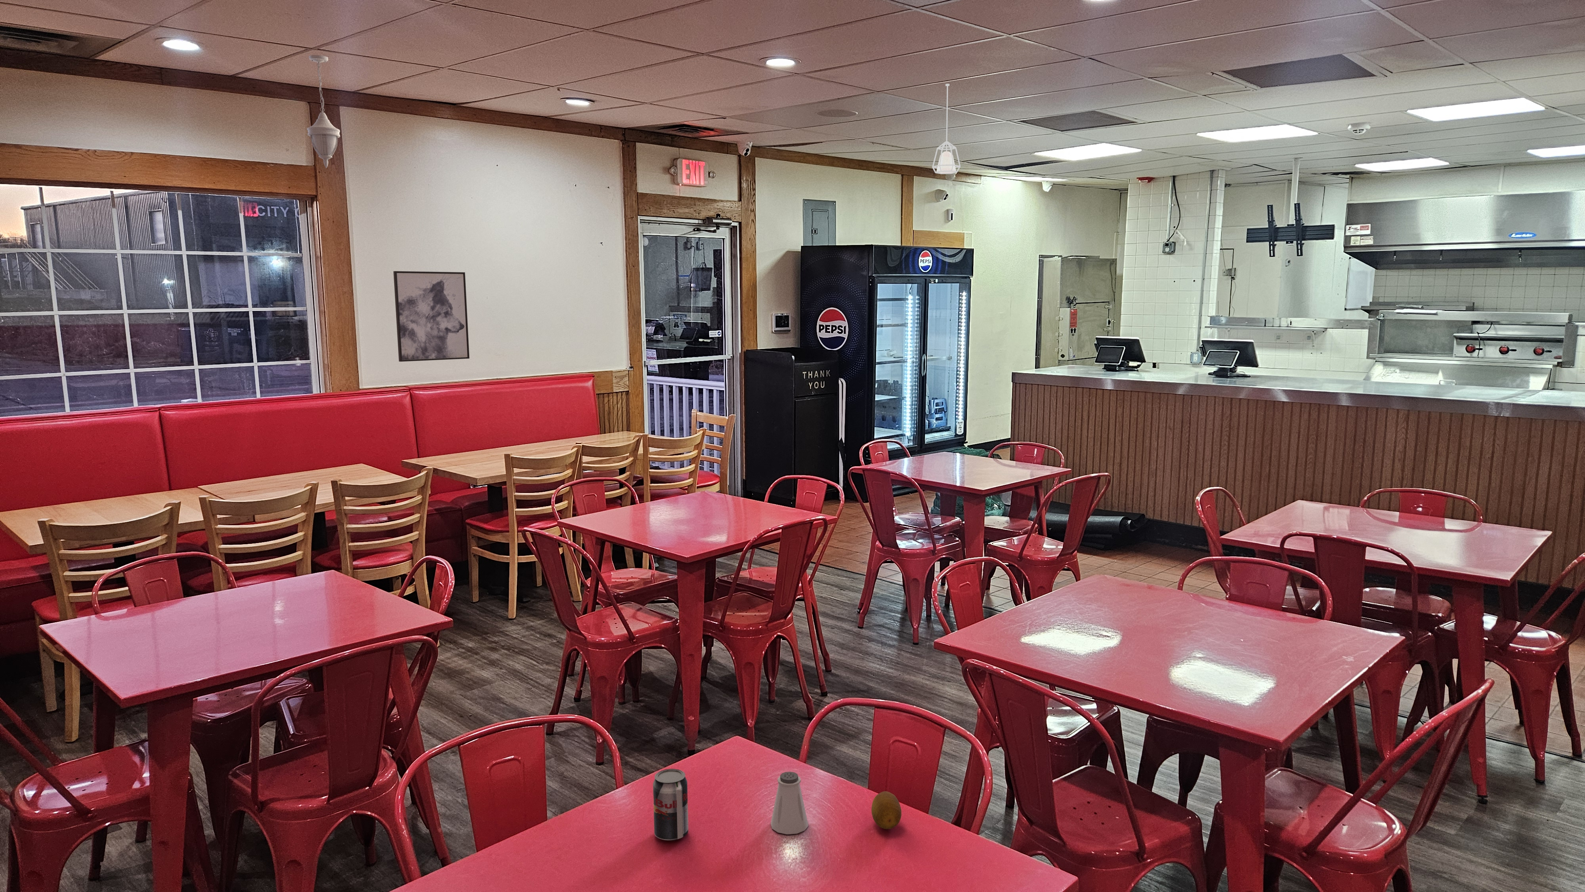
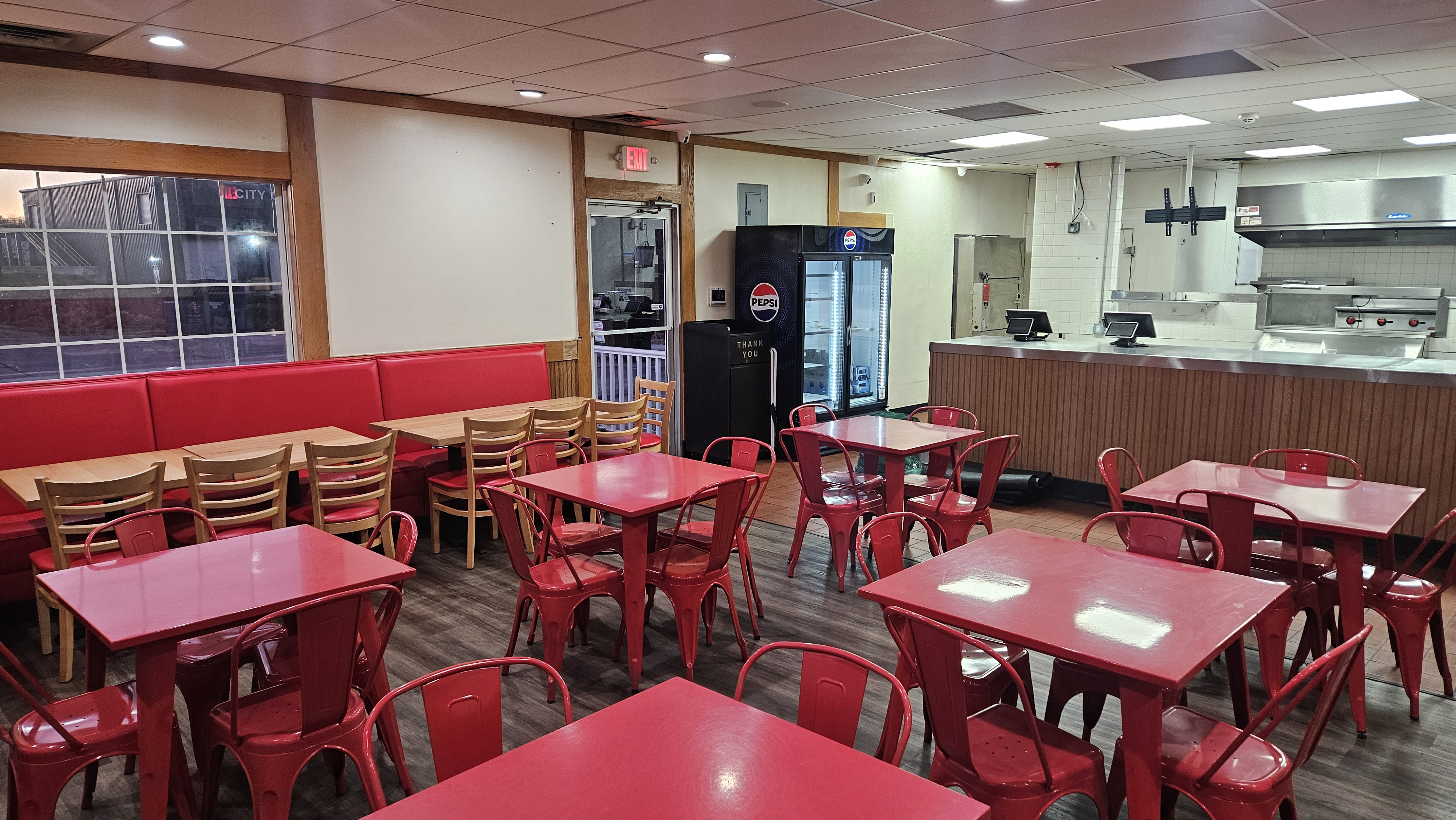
- beverage can [653,768,689,841]
- pendant light [307,54,341,169]
- pendant lamp [932,84,961,175]
- wall art [393,271,470,362]
- saltshaker [771,771,809,834]
- fruit [871,791,901,829]
